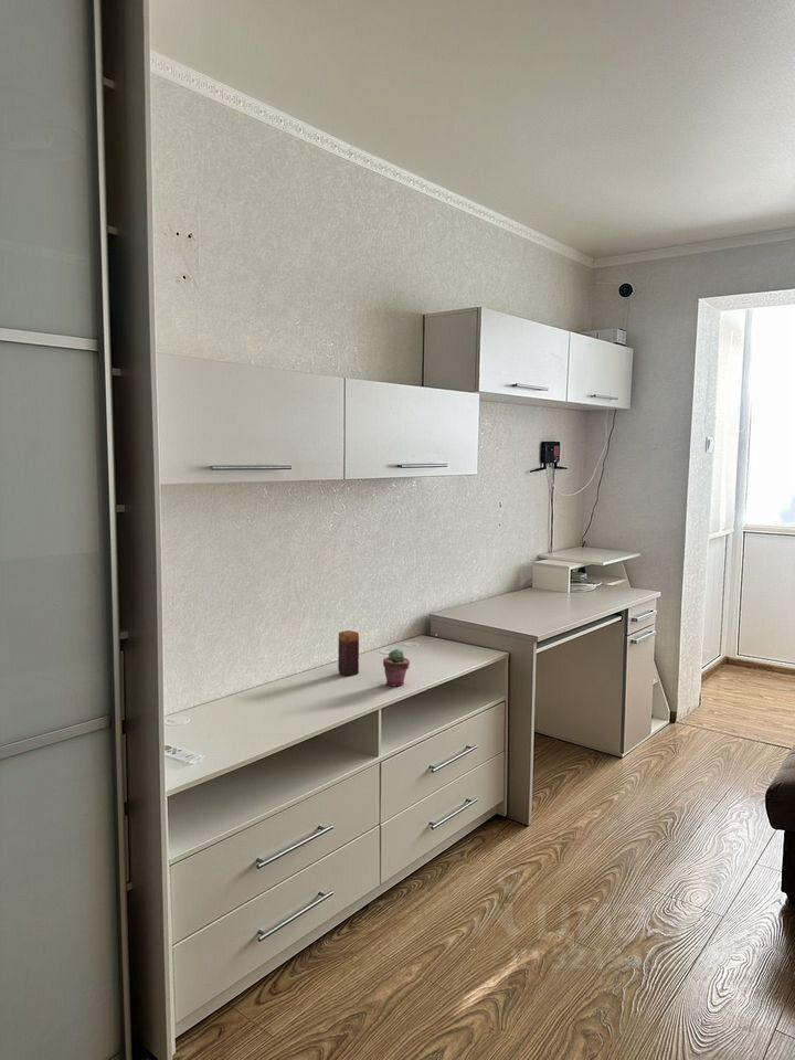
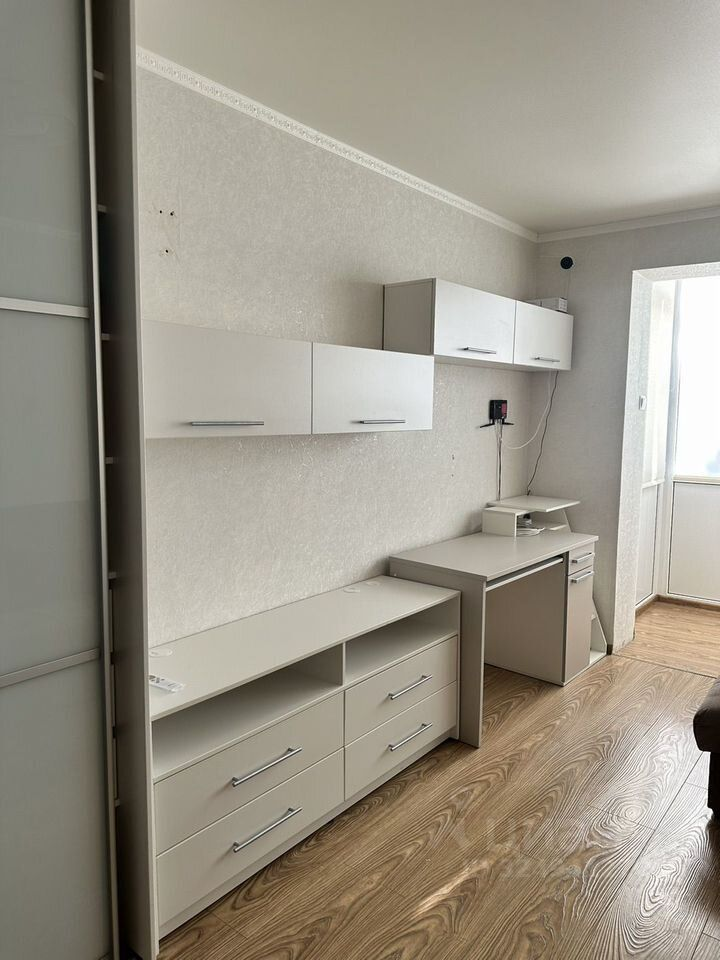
- potted succulent [382,648,411,687]
- candle [337,629,360,677]
